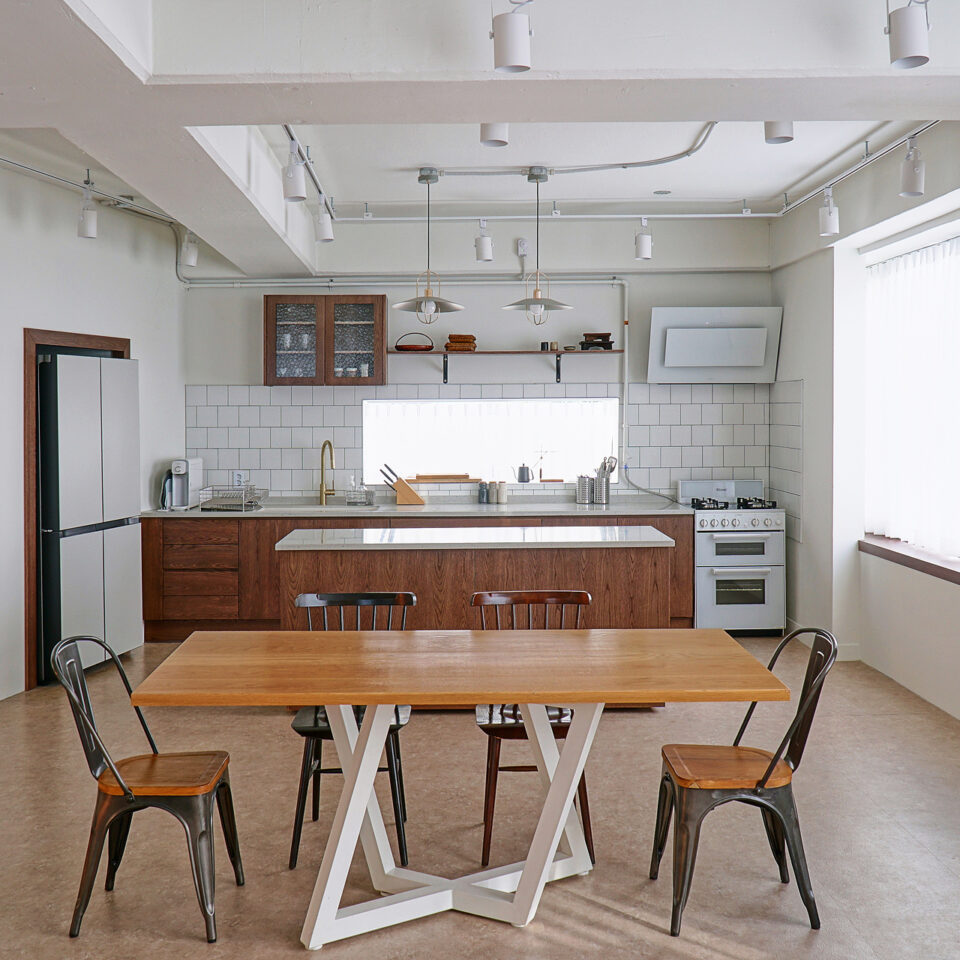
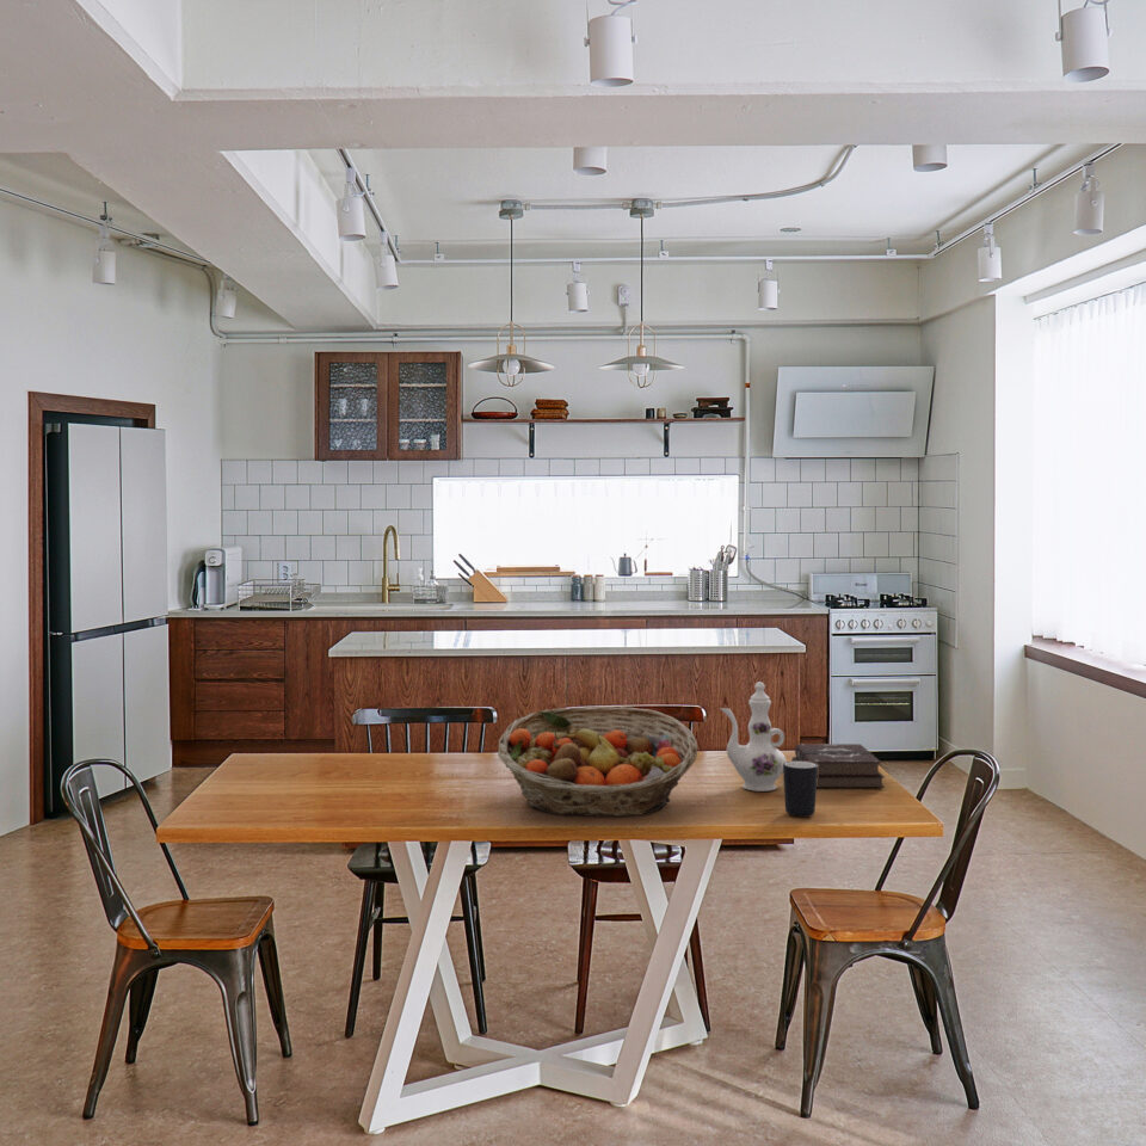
+ chinaware [719,680,788,793]
+ fruit basket [497,706,700,818]
+ hardback book [790,743,886,789]
+ mug [782,760,818,818]
